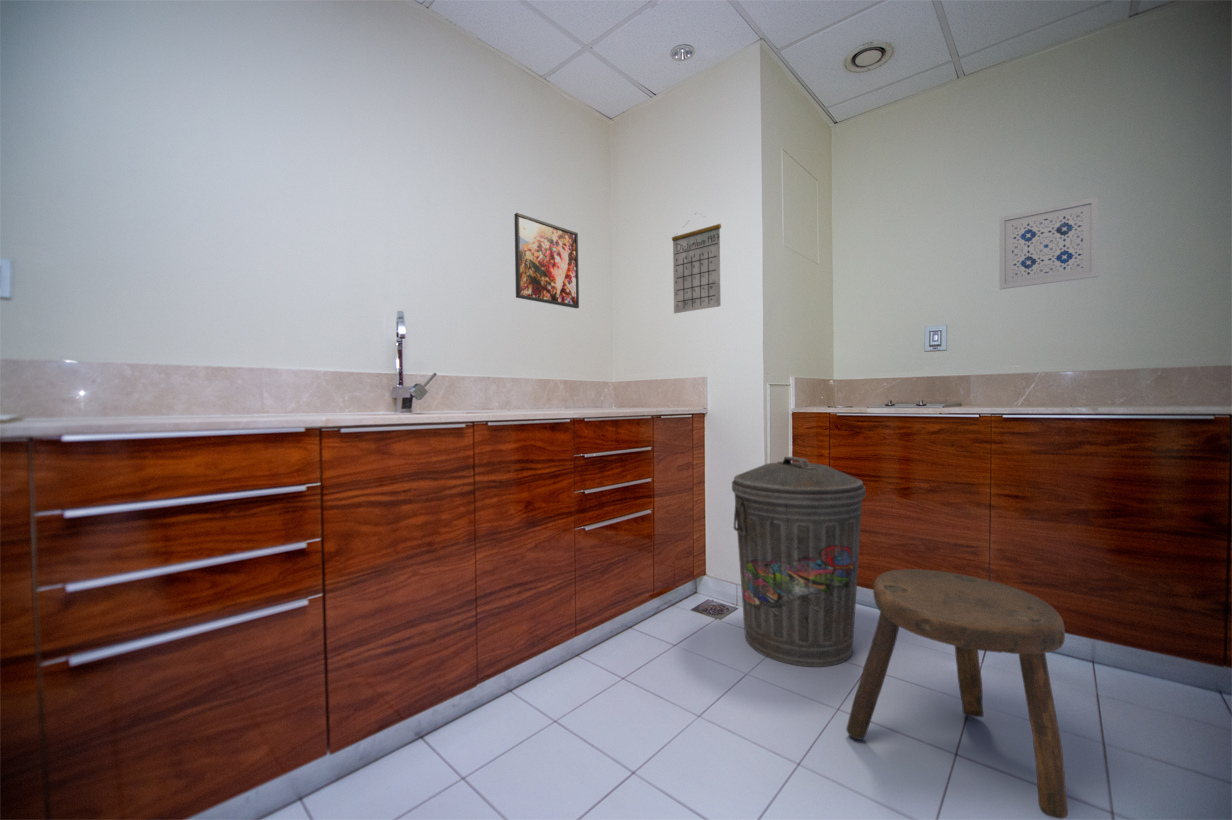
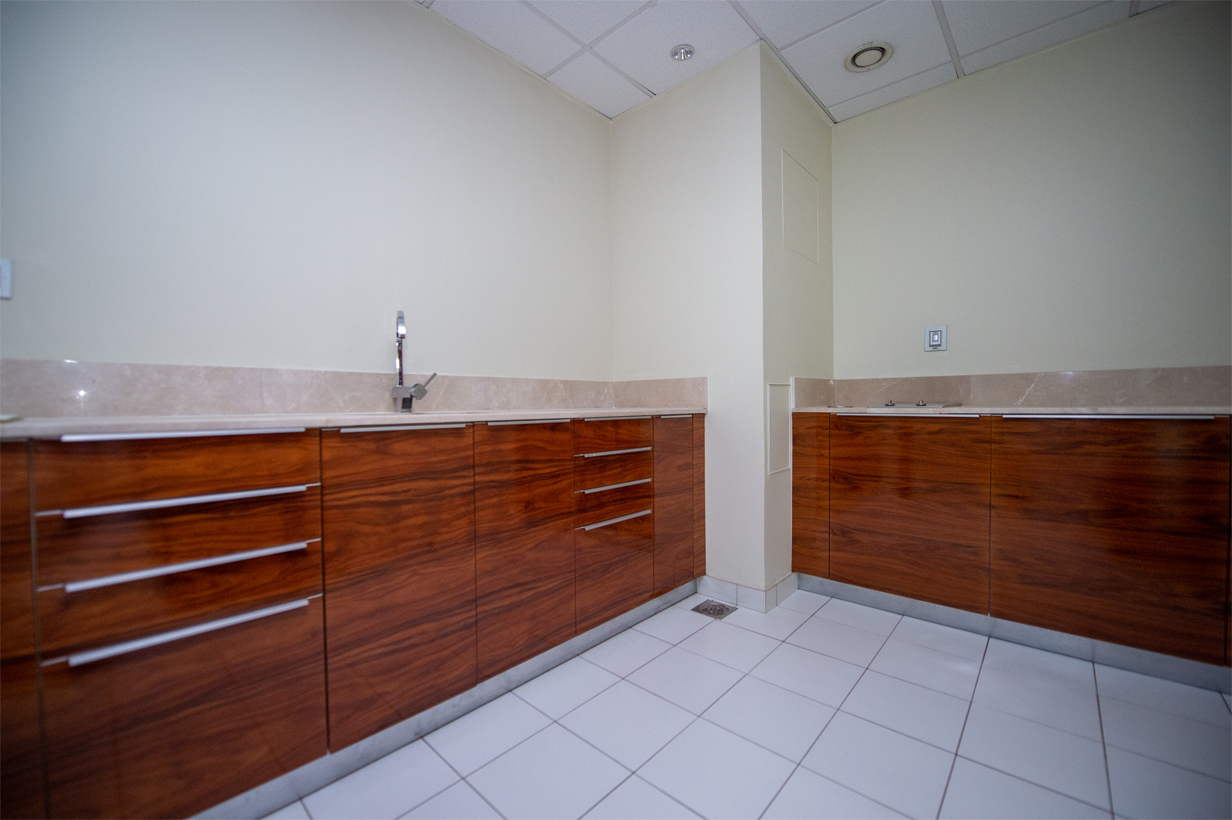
- stool [845,568,1069,820]
- trash can [731,456,867,668]
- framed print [513,212,580,309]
- wall art [998,196,1099,291]
- calendar [671,211,722,314]
